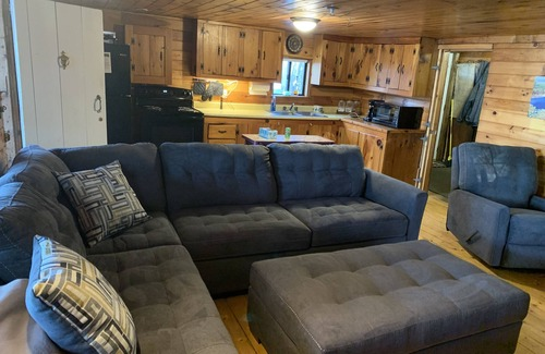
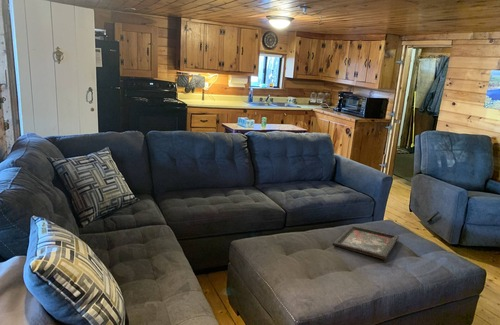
+ decorative tray [332,224,400,261]
